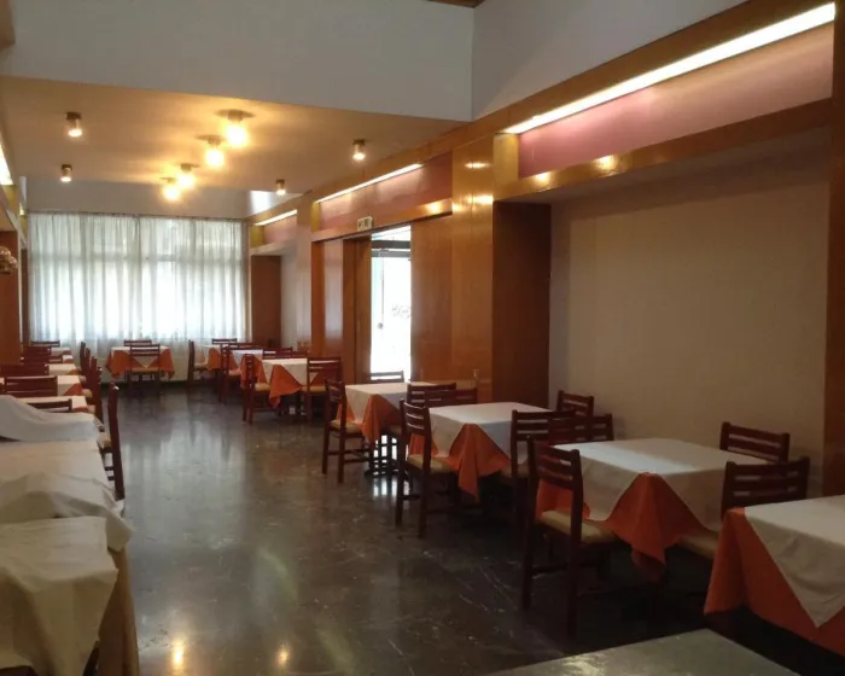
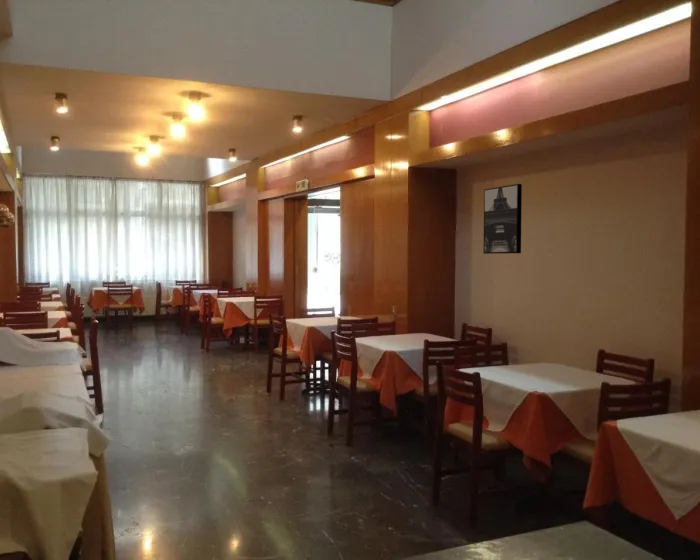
+ wall art [482,183,523,255]
